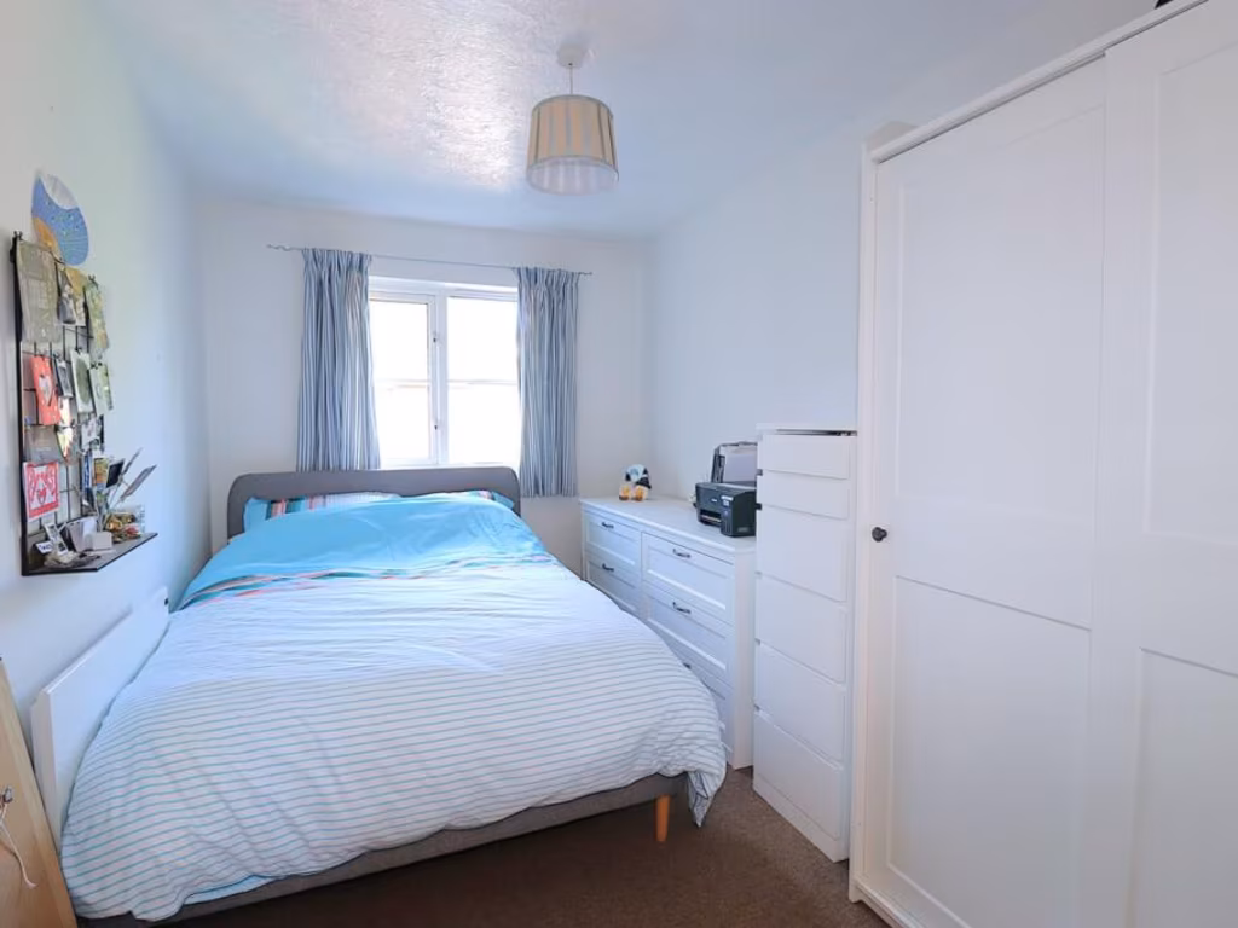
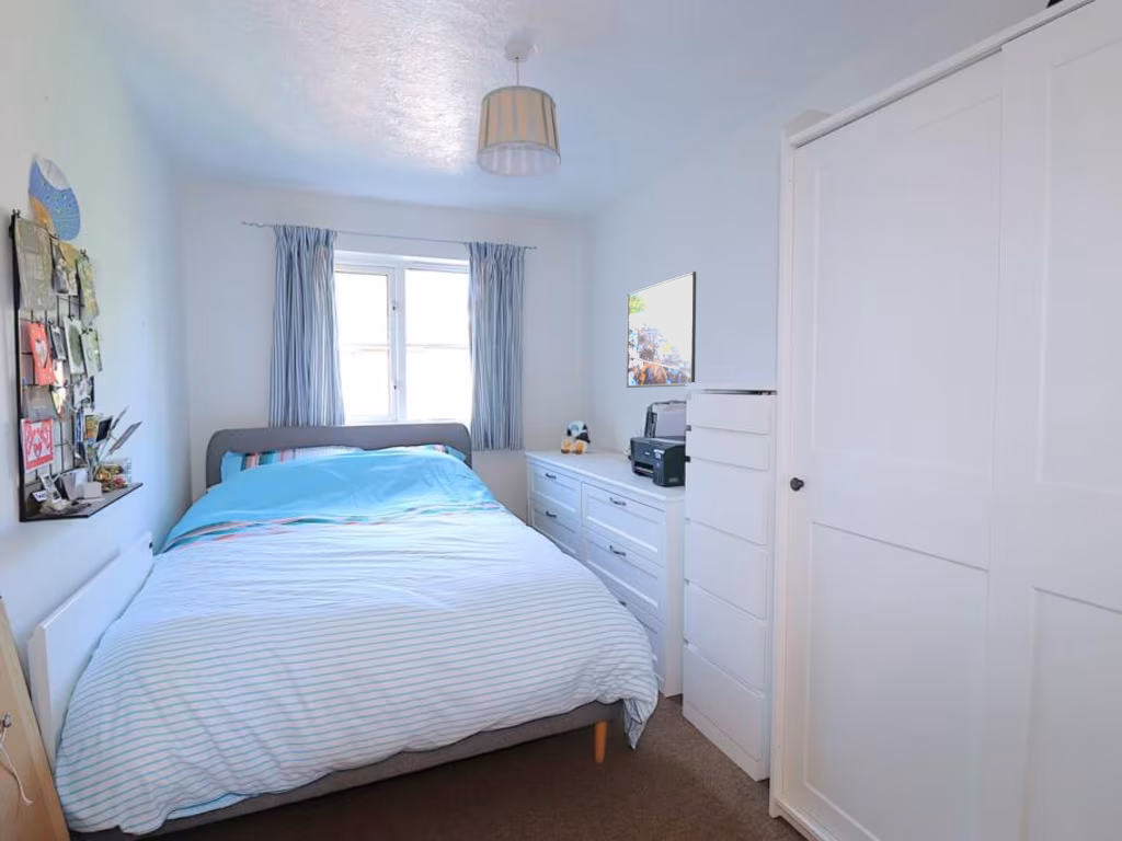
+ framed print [626,270,697,389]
